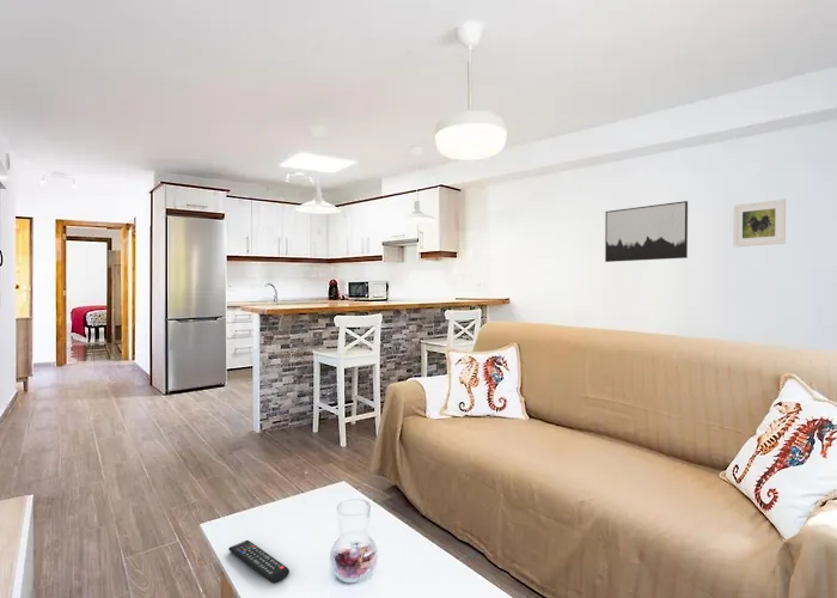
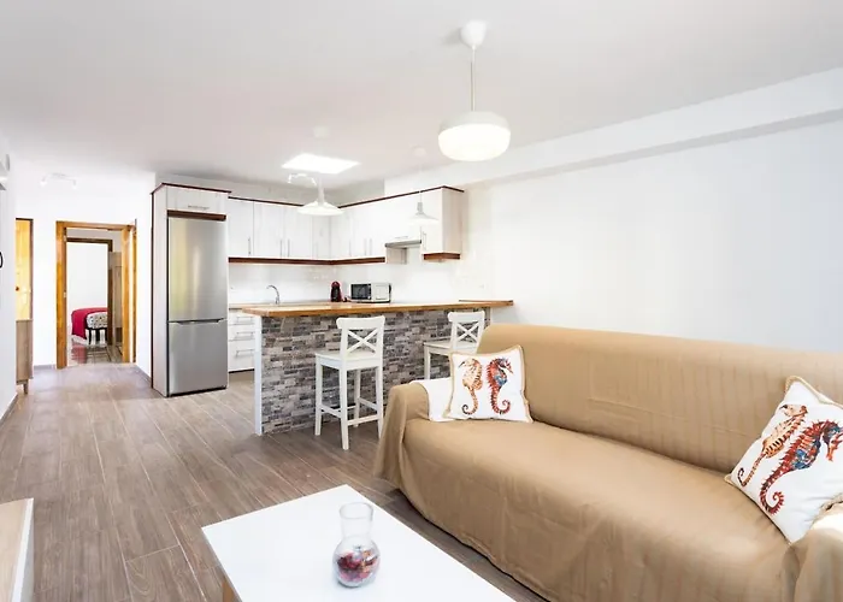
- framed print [732,199,787,248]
- remote control [227,539,291,585]
- wall art [604,200,689,263]
